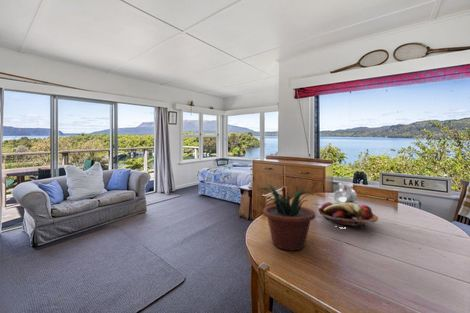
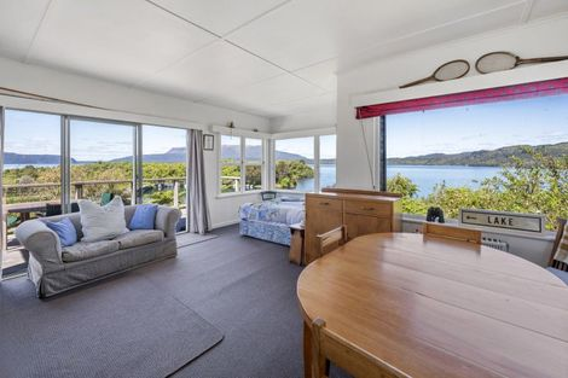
- fruit basket [317,201,379,229]
- pipe fitting [333,182,358,204]
- potted plant [257,183,324,251]
